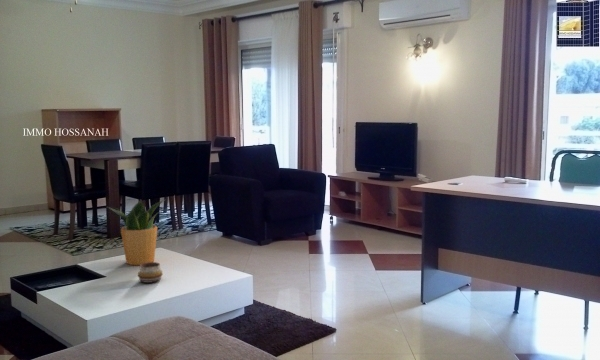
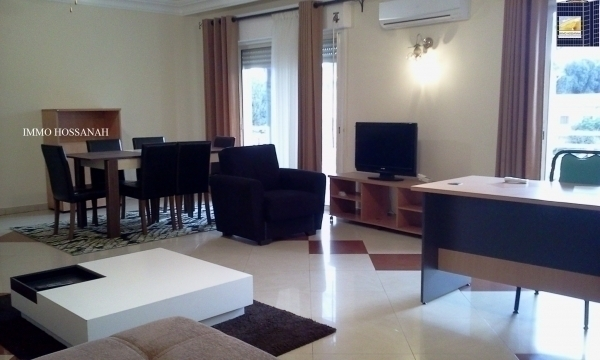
- decorative bowl [137,261,164,284]
- potted plant [106,199,167,266]
